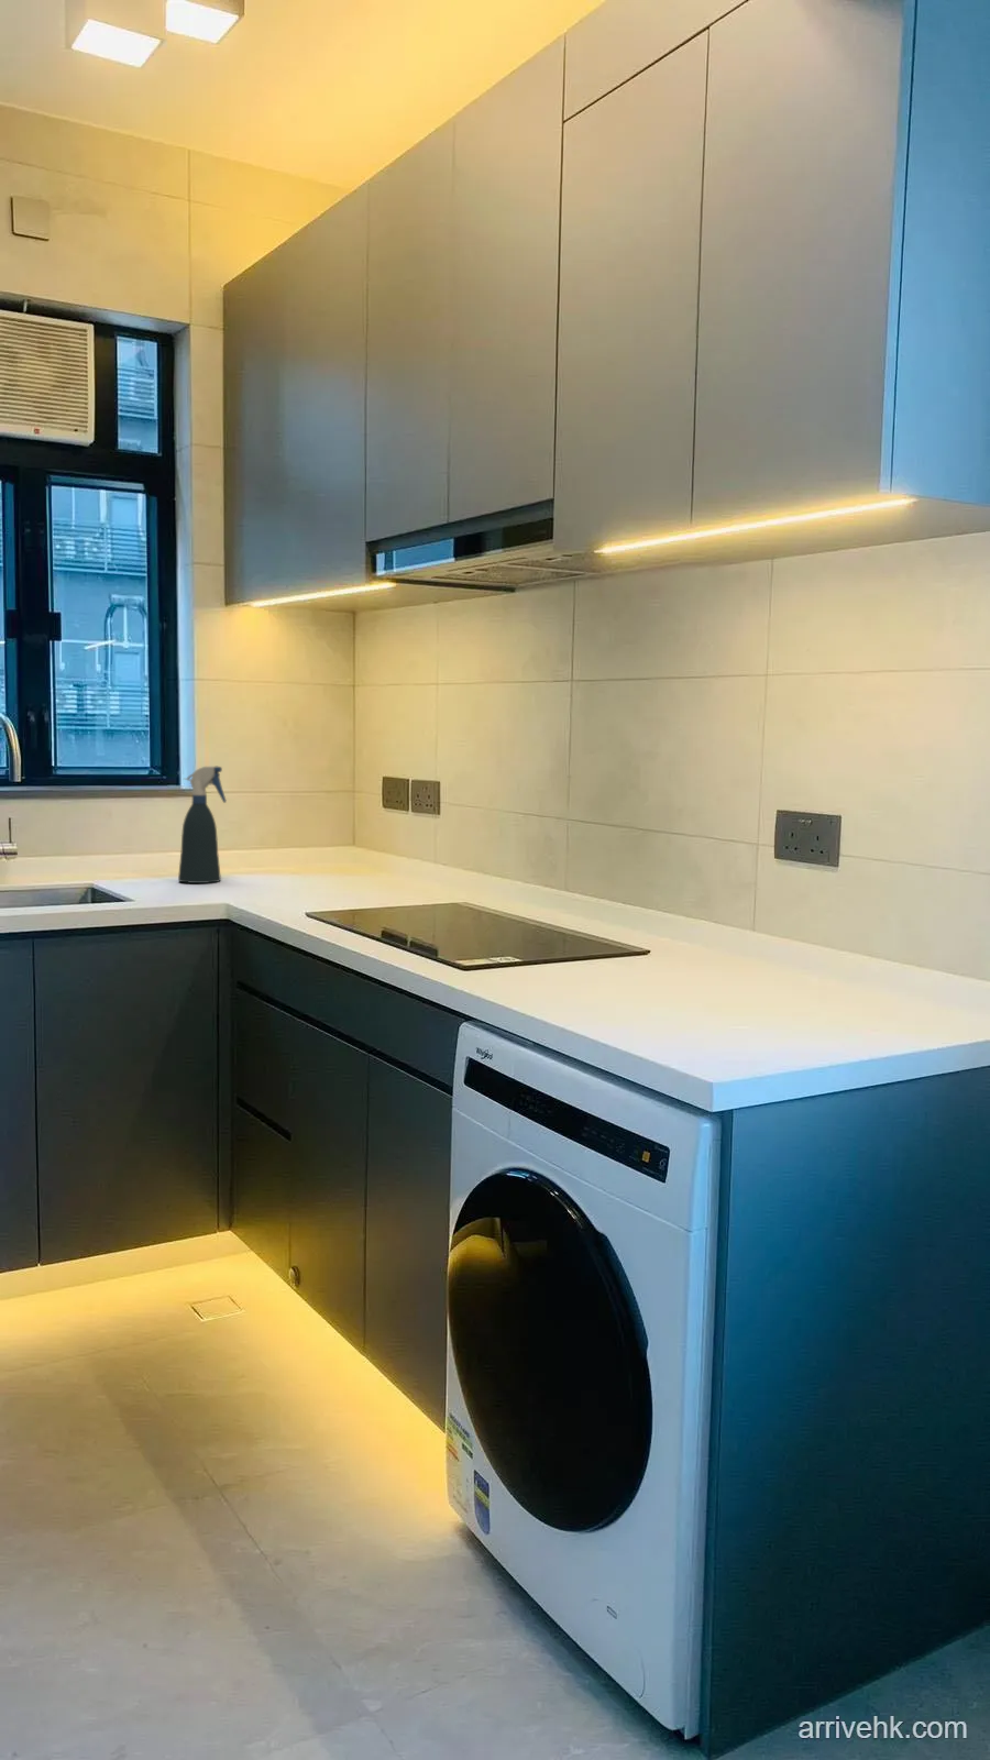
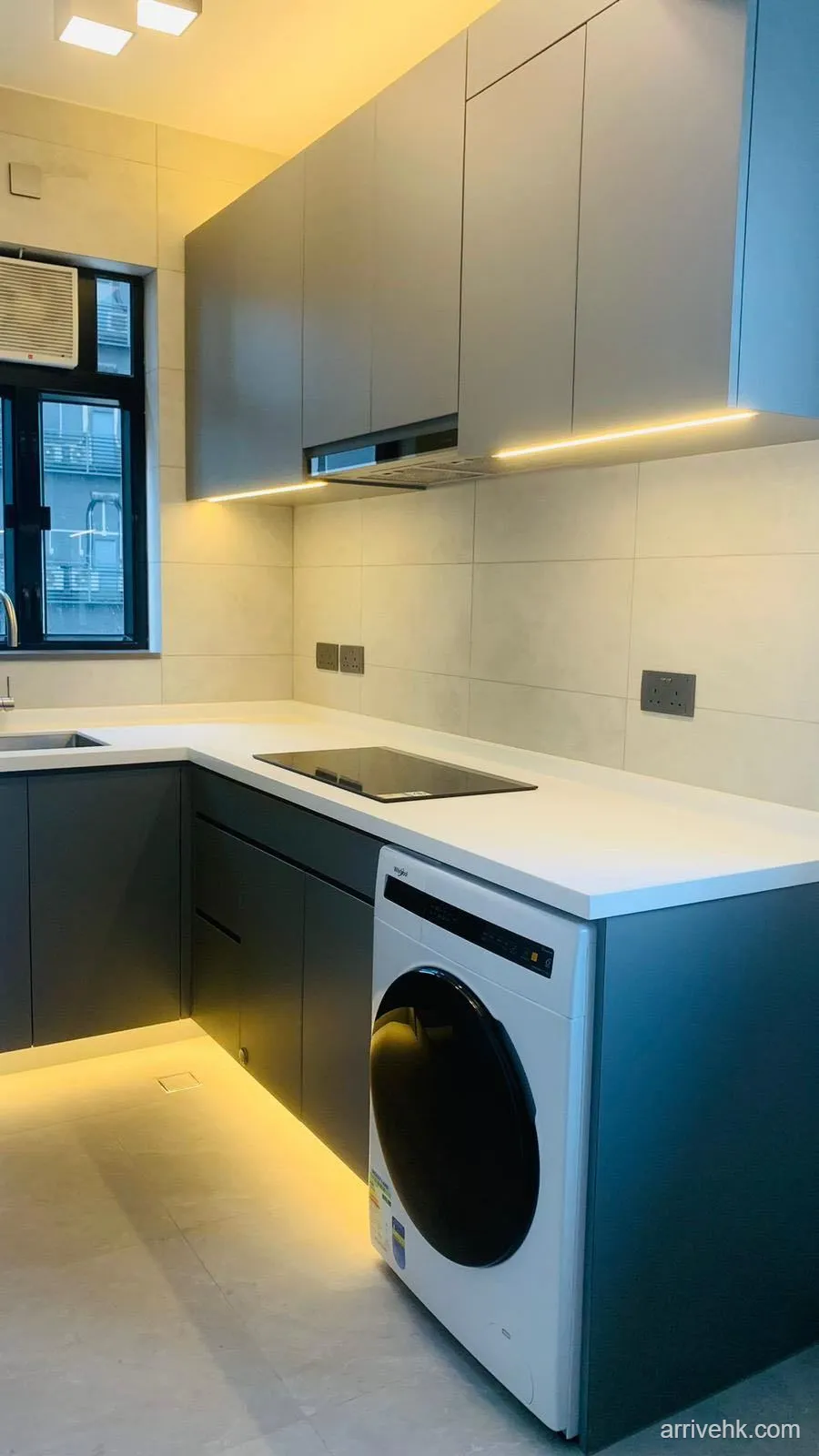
- spray bottle [178,765,227,885]
